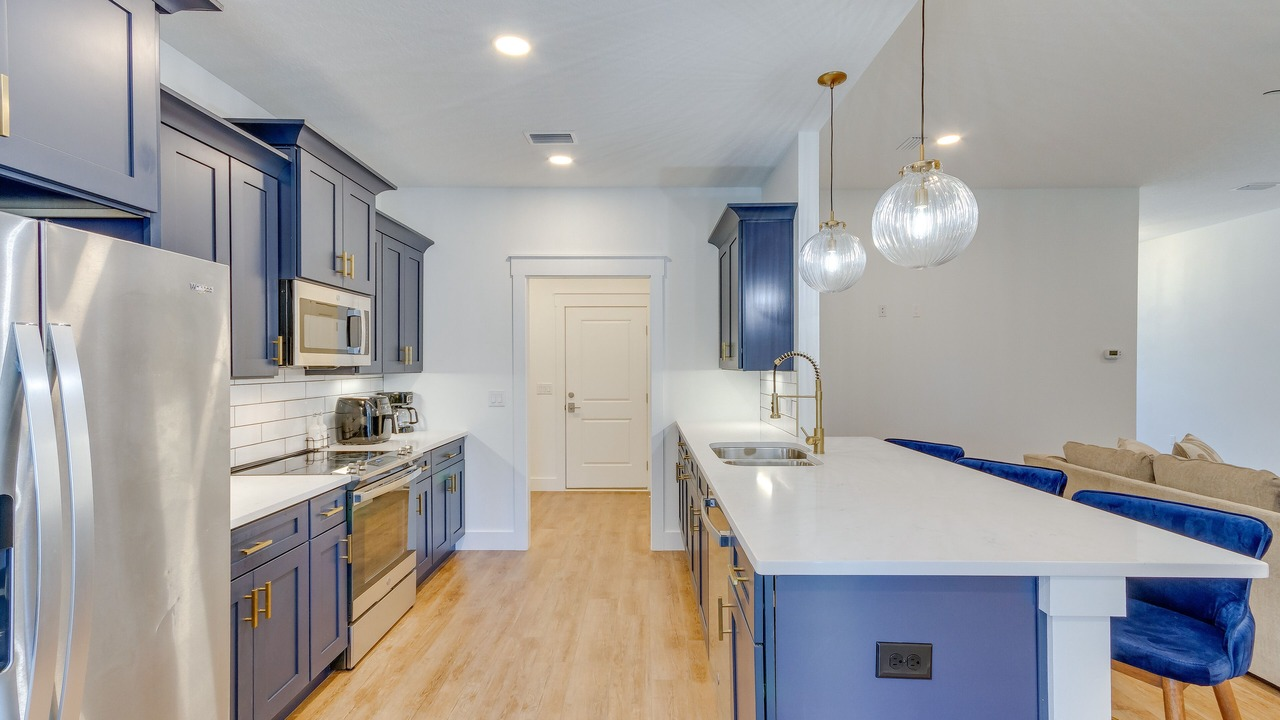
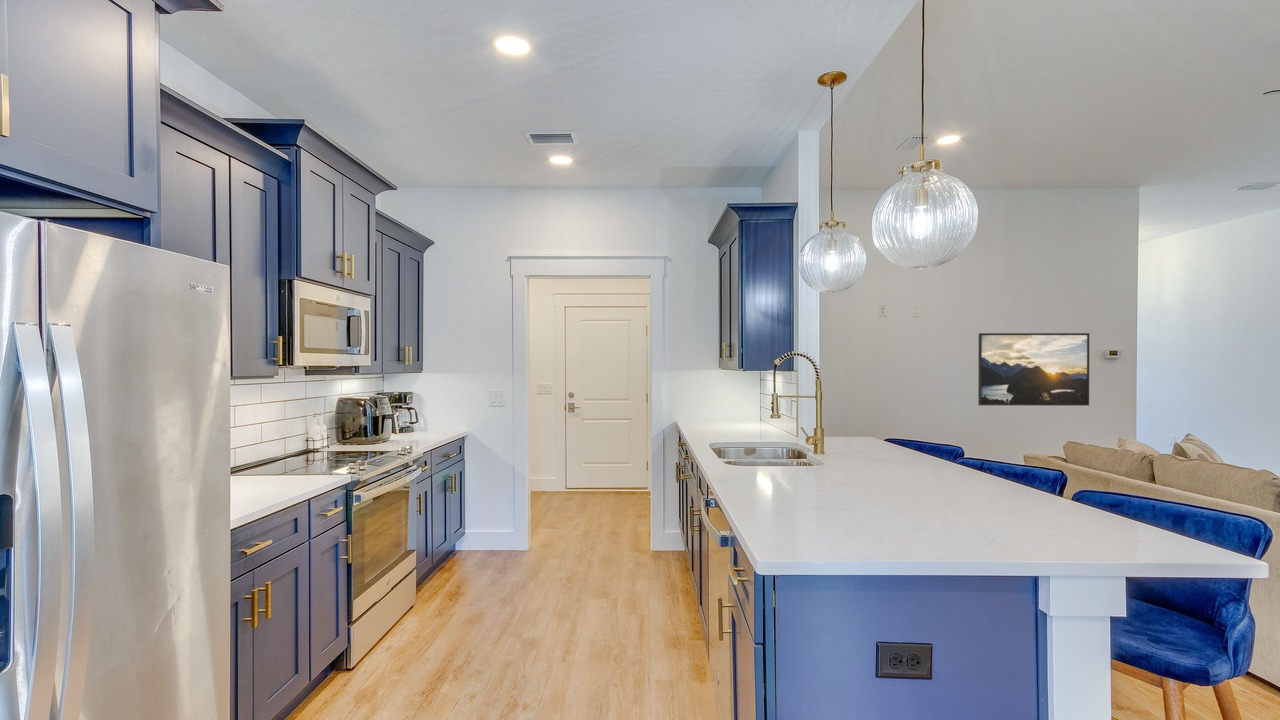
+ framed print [977,332,1090,407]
